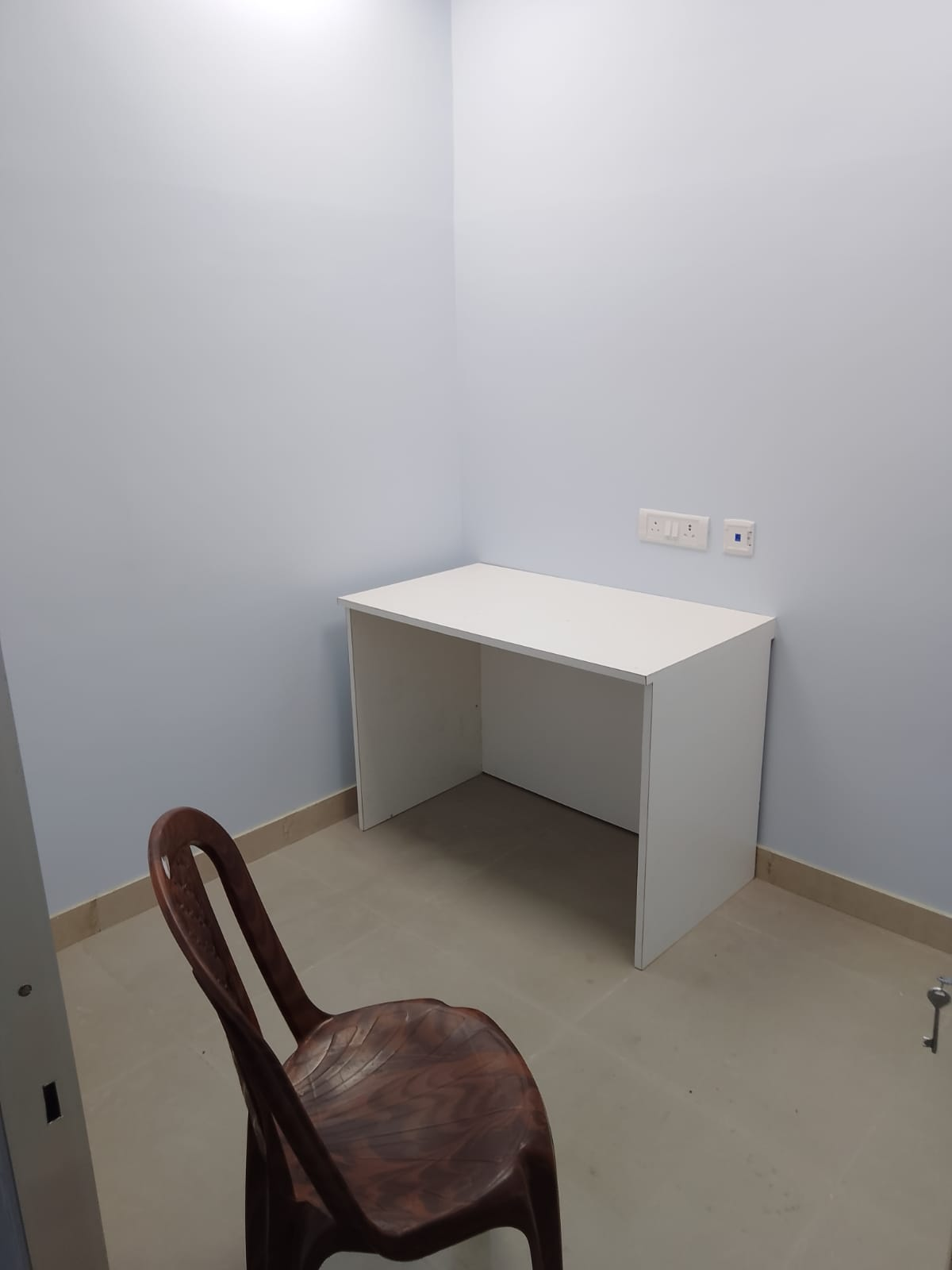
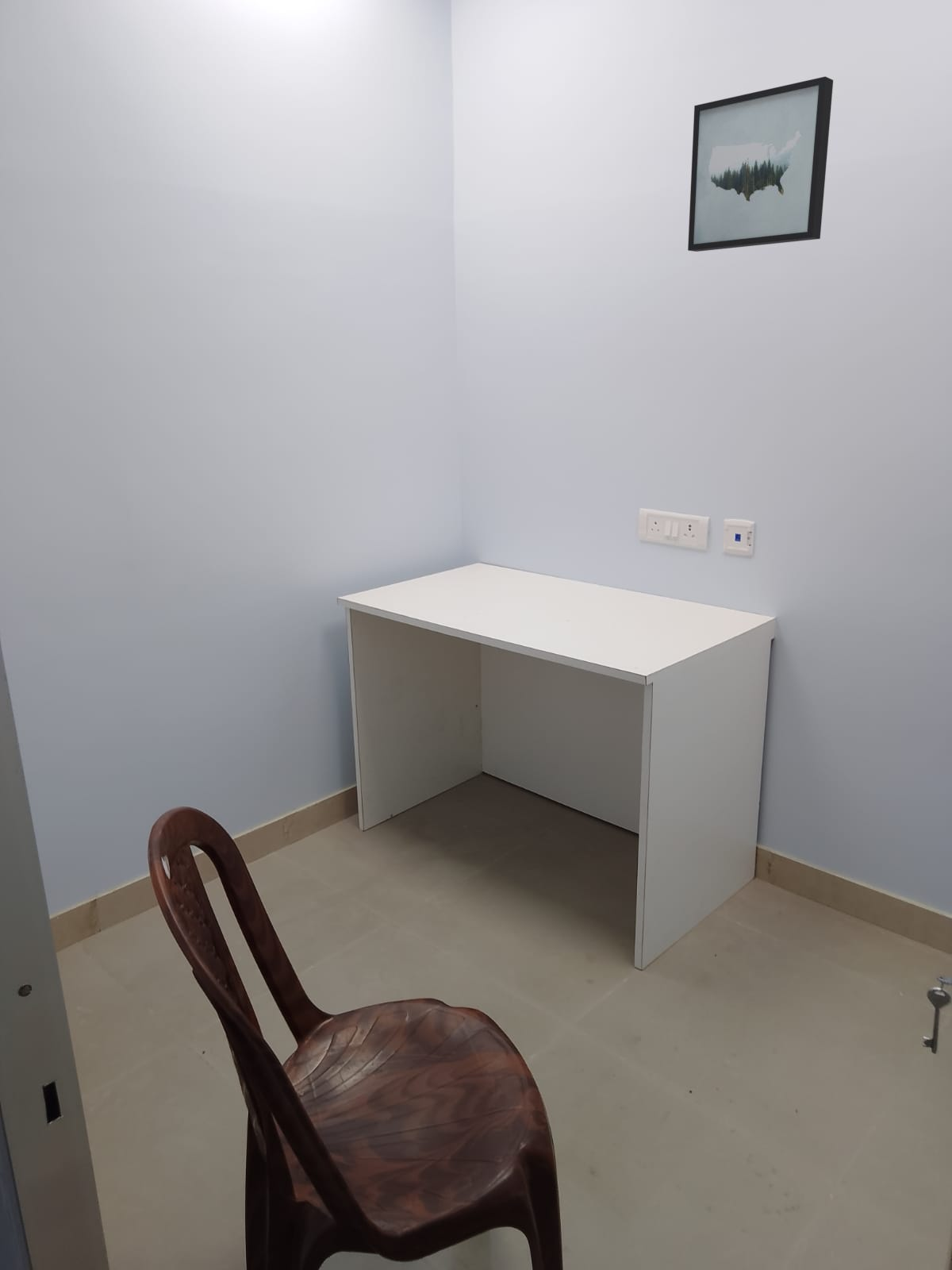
+ wall art [687,76,834,252]
